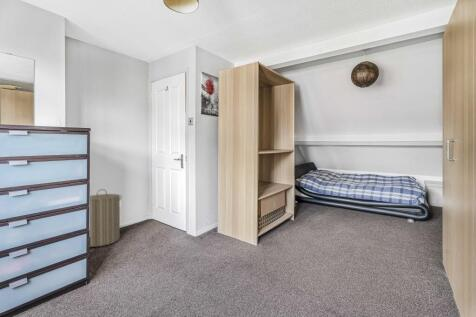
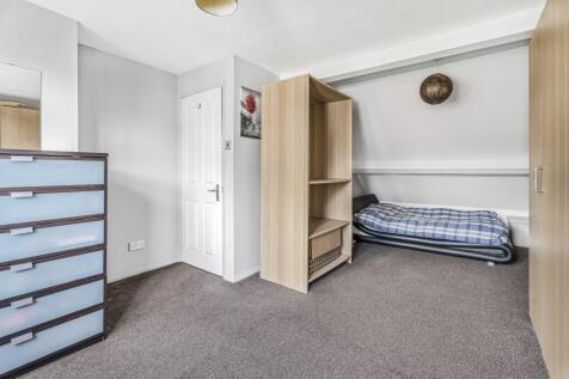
- laundry hamper [89,188,123,248]
